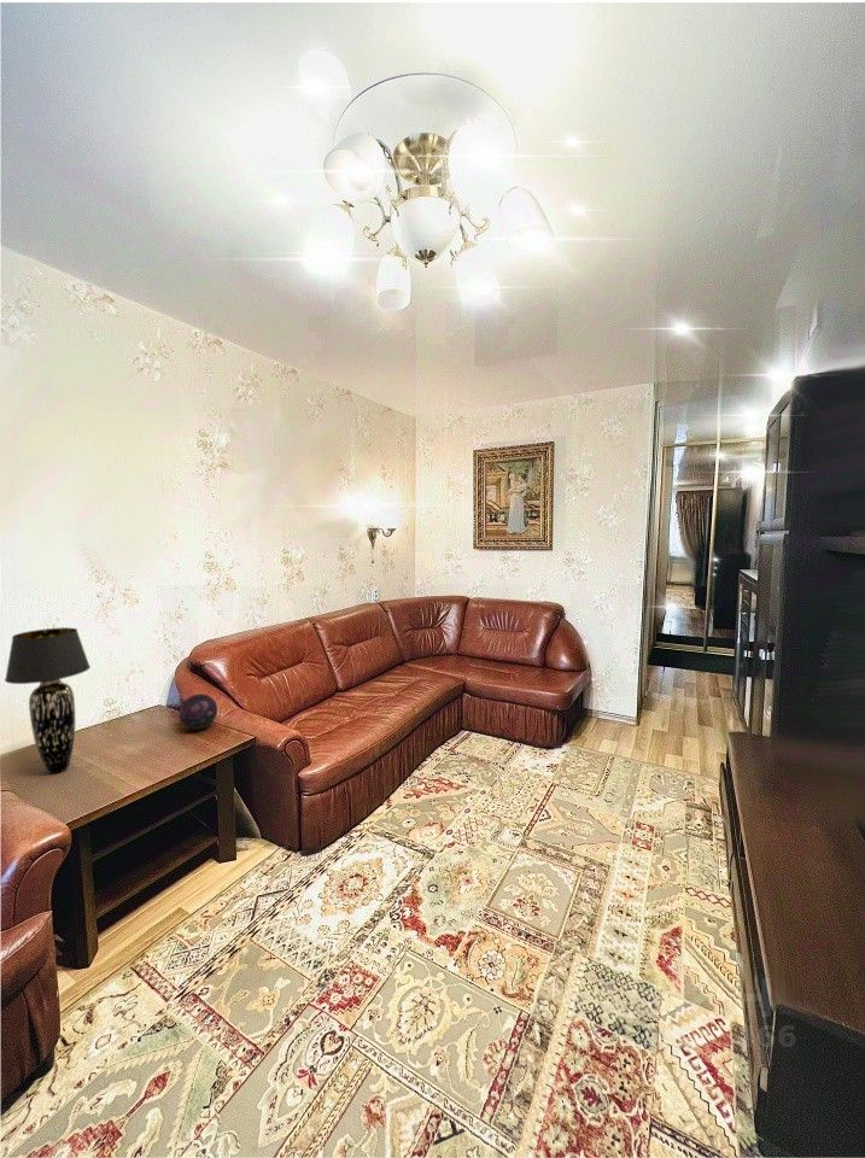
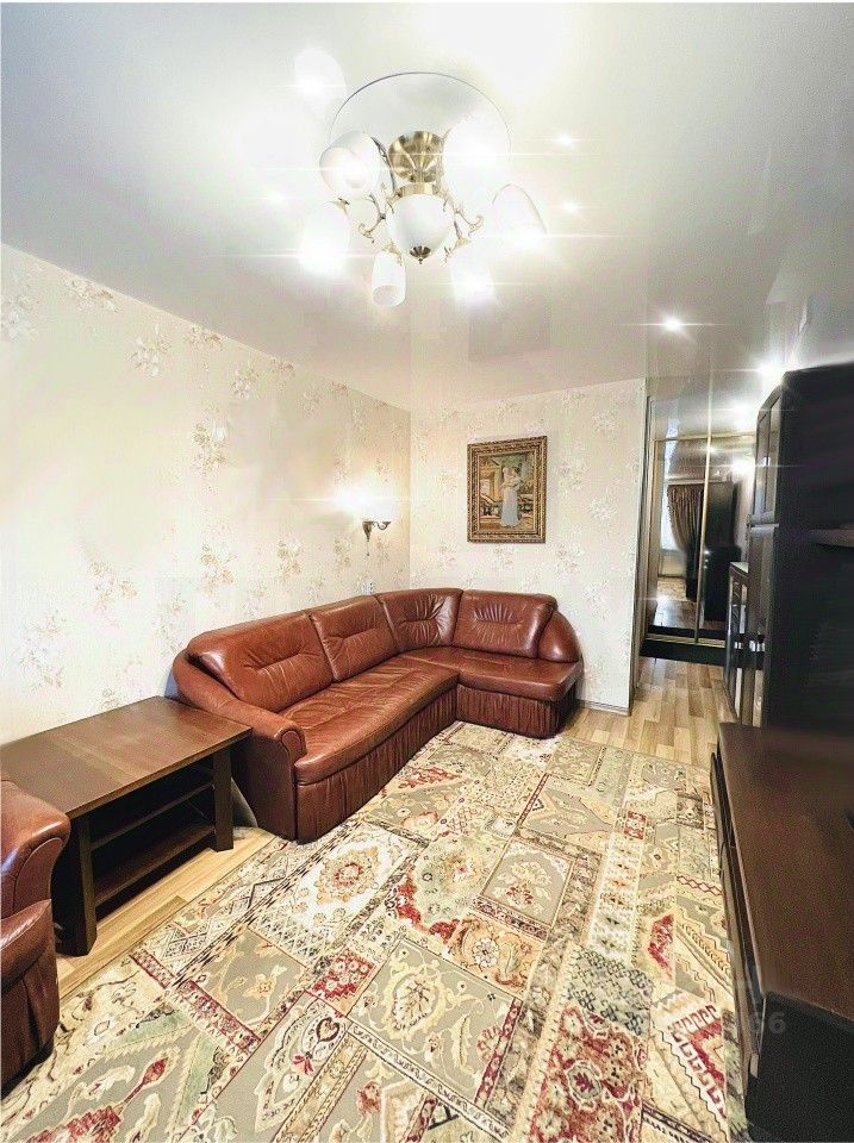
- decorative orb [177,692,218,731]
- table lamp [4,626,92,774]
